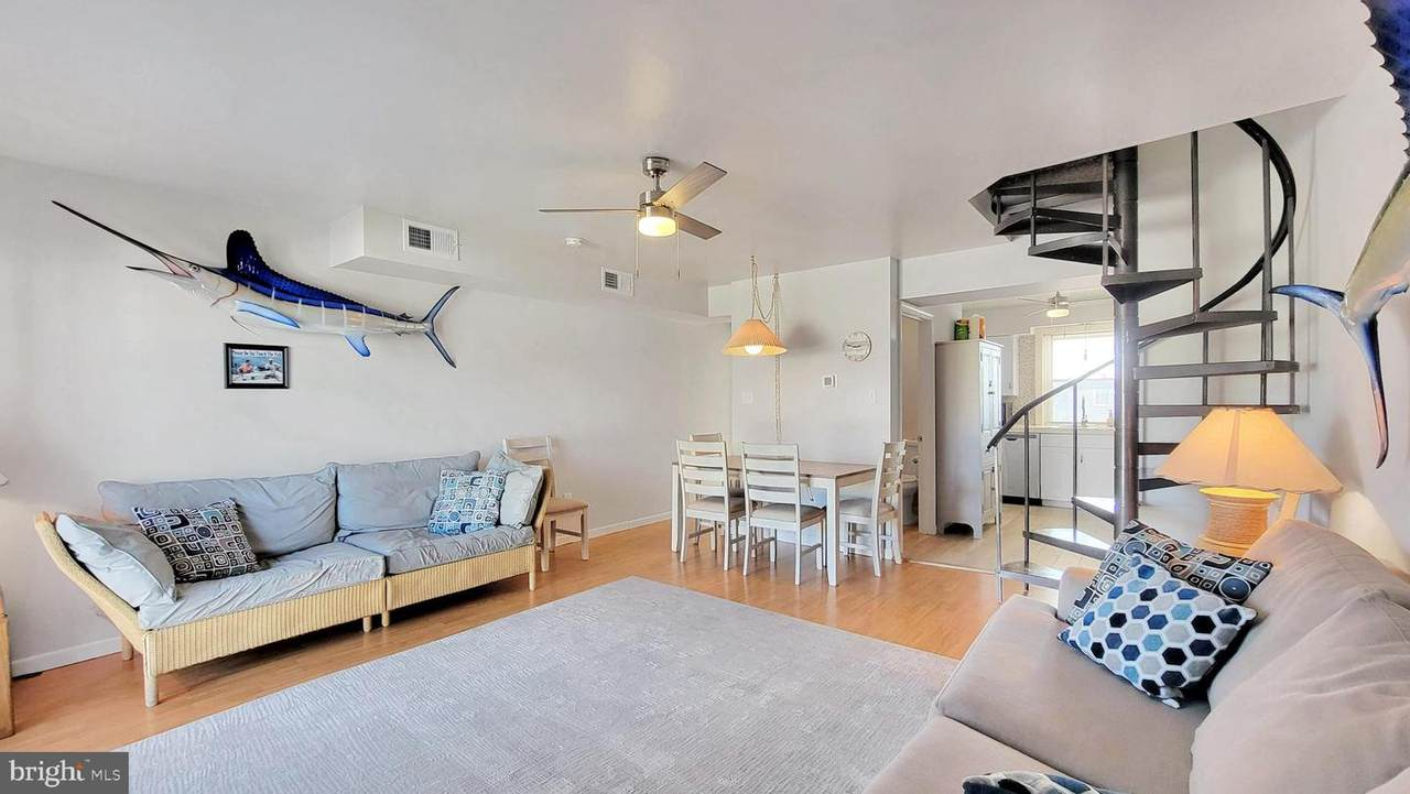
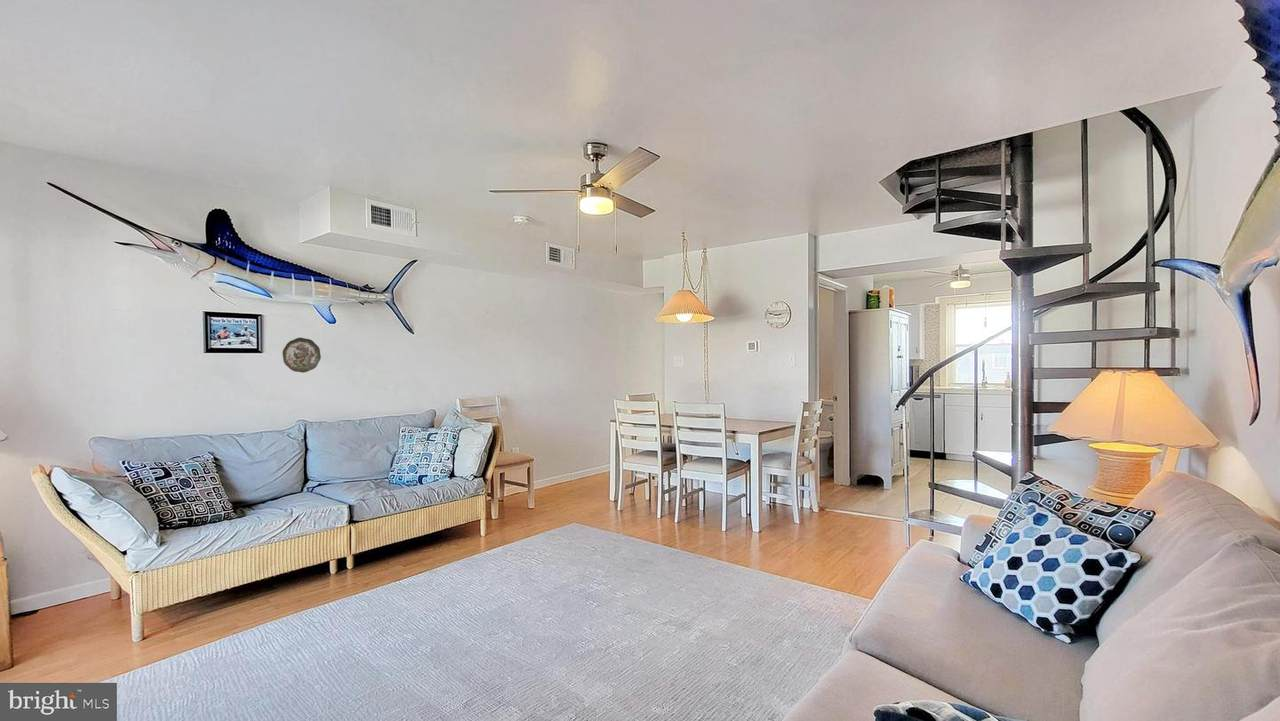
+ decorative plate [282,337,322,374]
